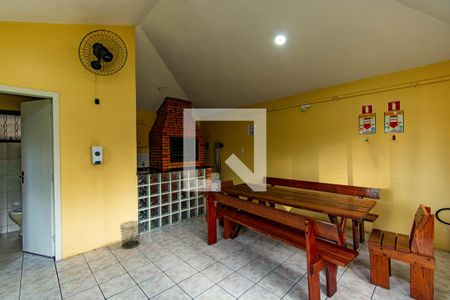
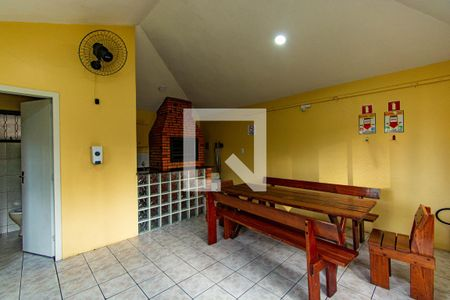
- waste bin [119,220,142,250]
